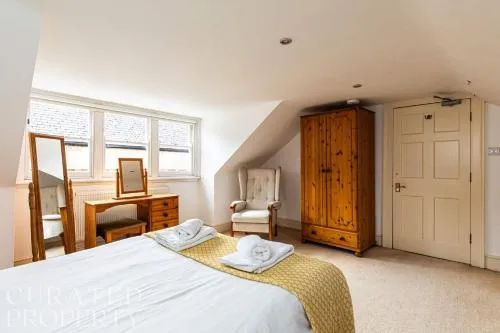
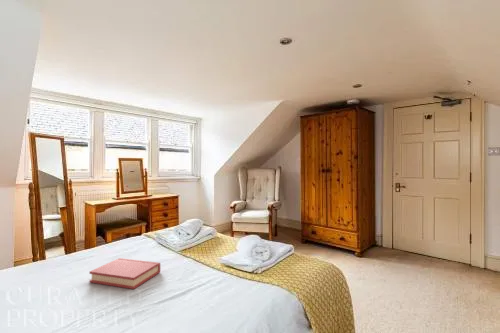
+ hardback book [88,257,161,290]
